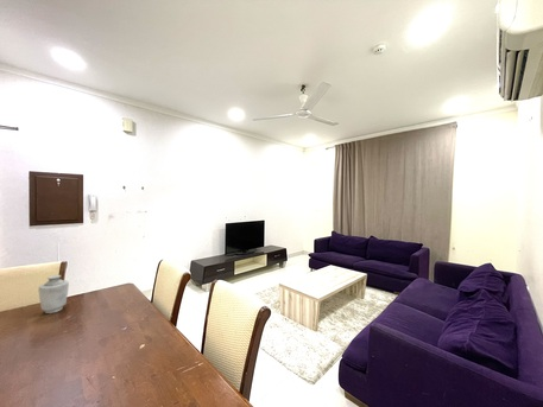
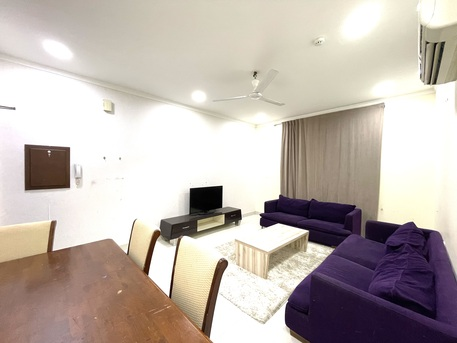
- vase [38,274,70,314]
